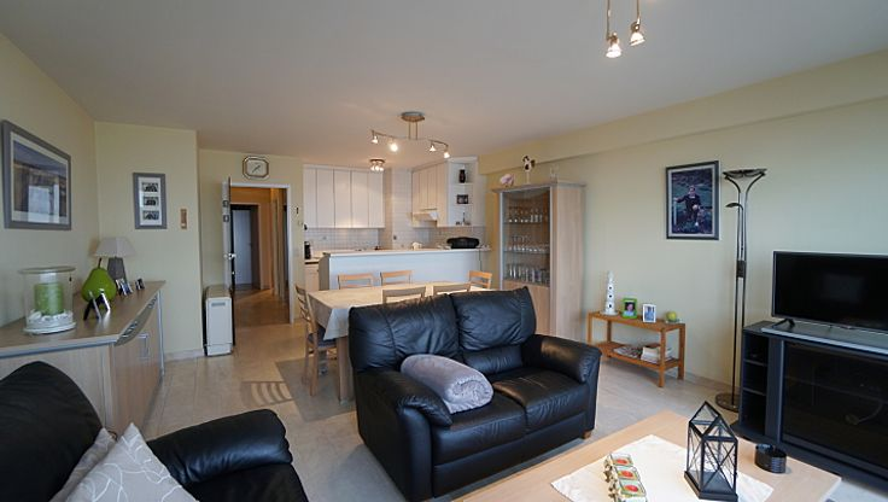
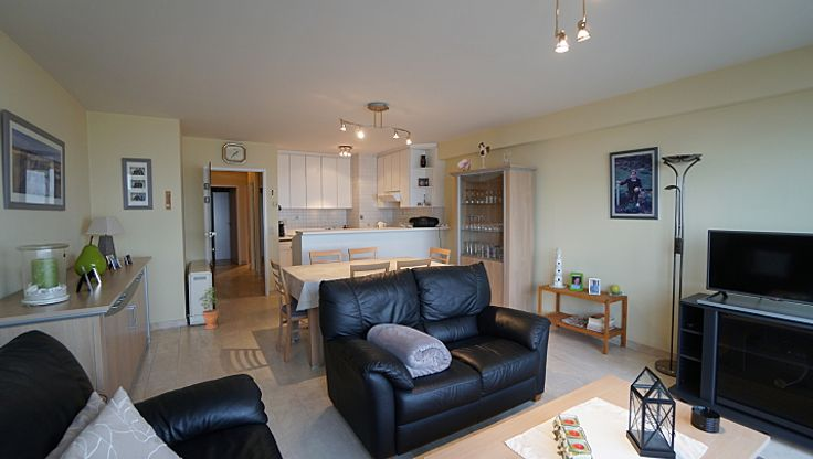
+ potted plant [198,286,220,330]
